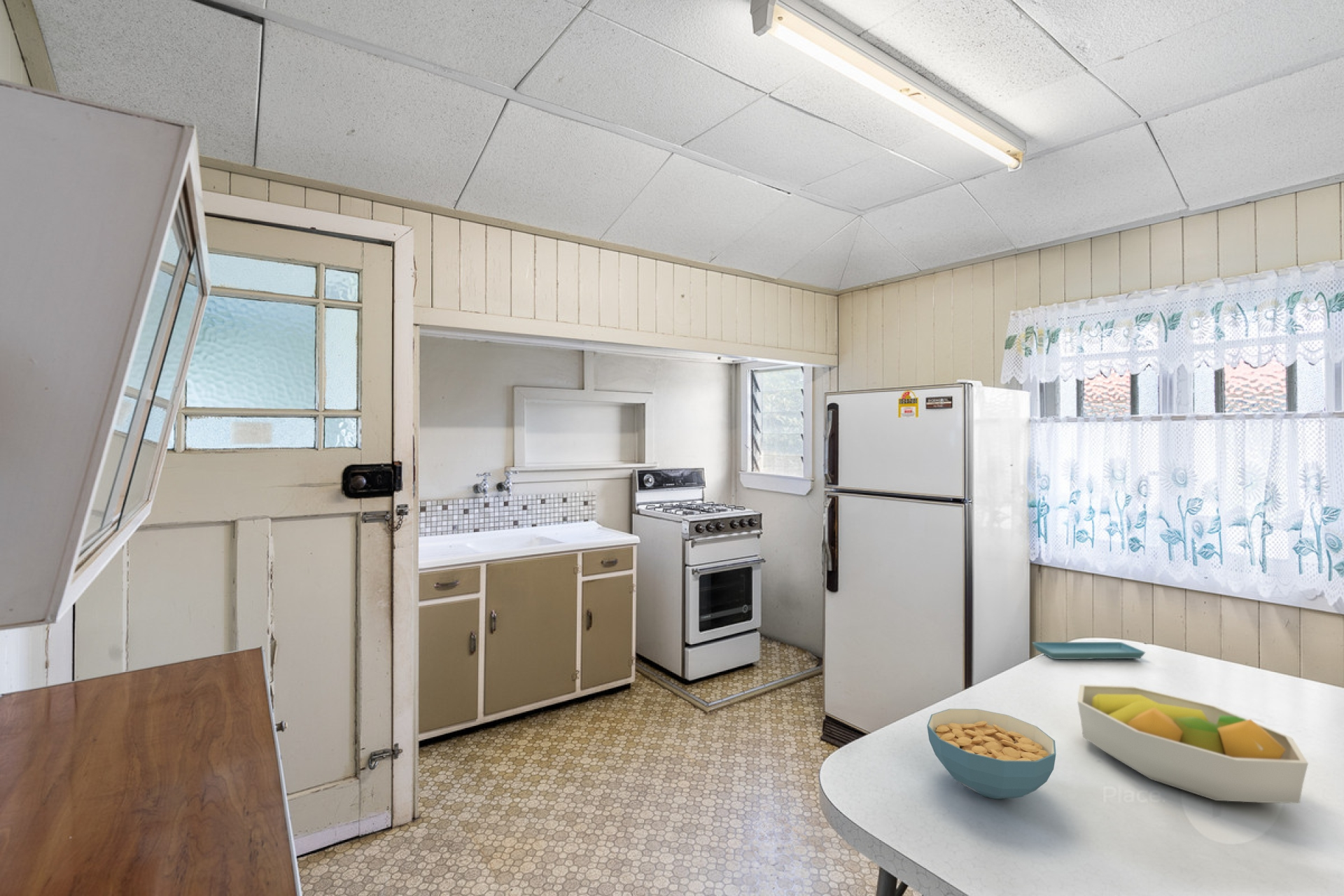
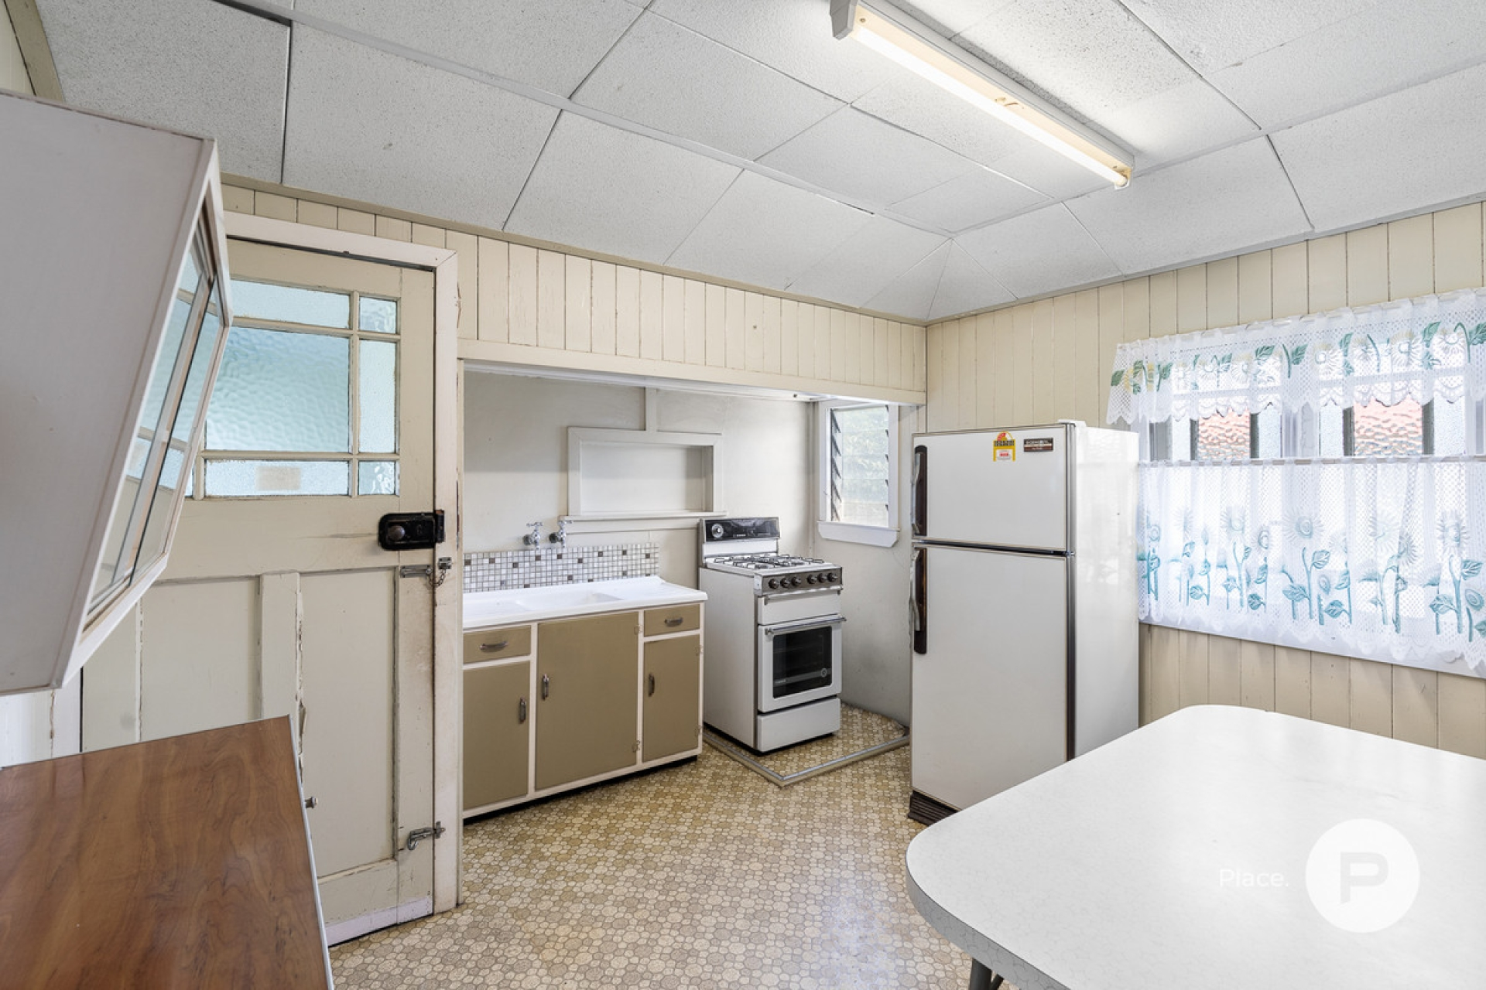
- saucer [1032,641,1146,660]
- cereal bowl [926,708,1057,799]
- fruit bowl [1077,684,1309,804]
